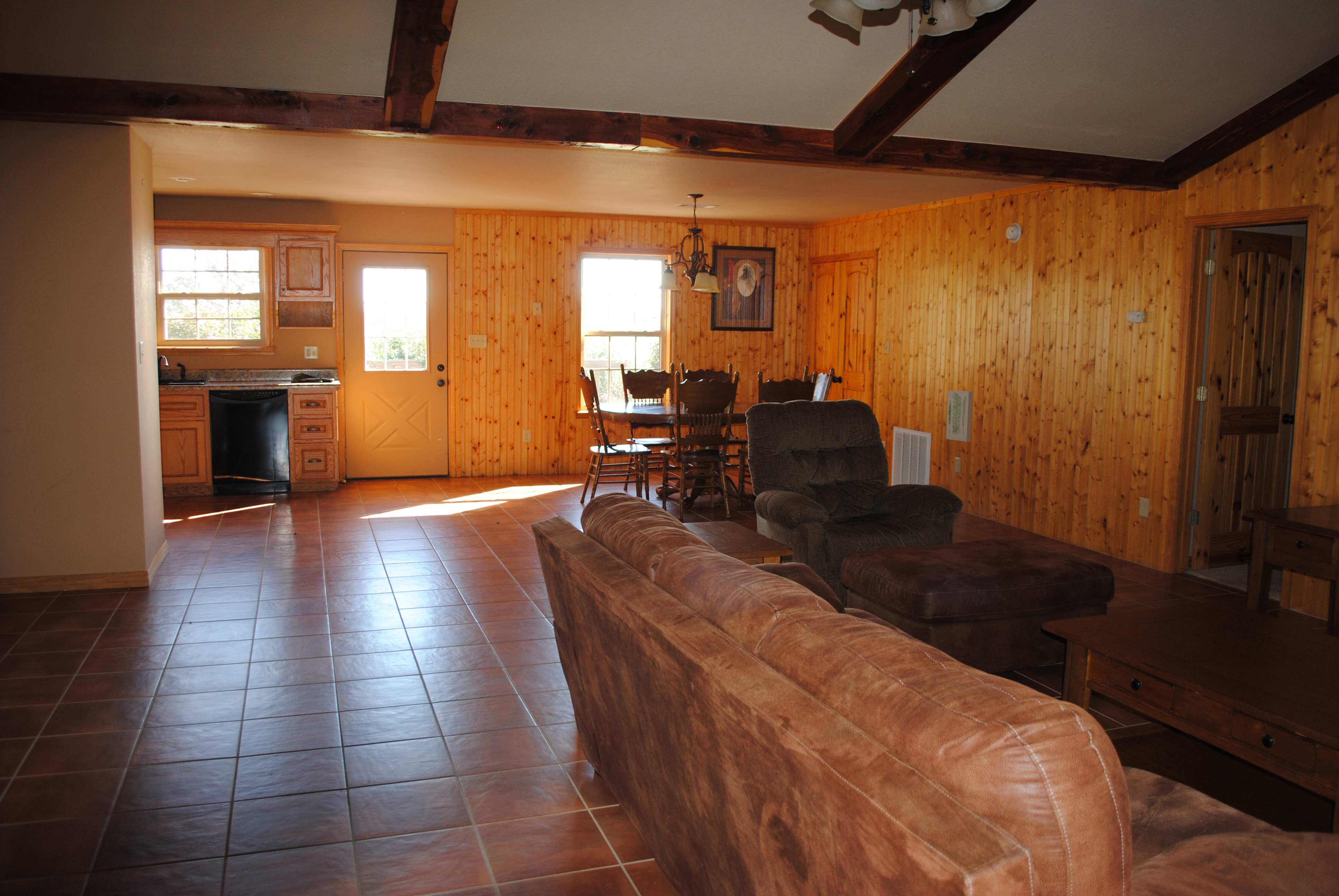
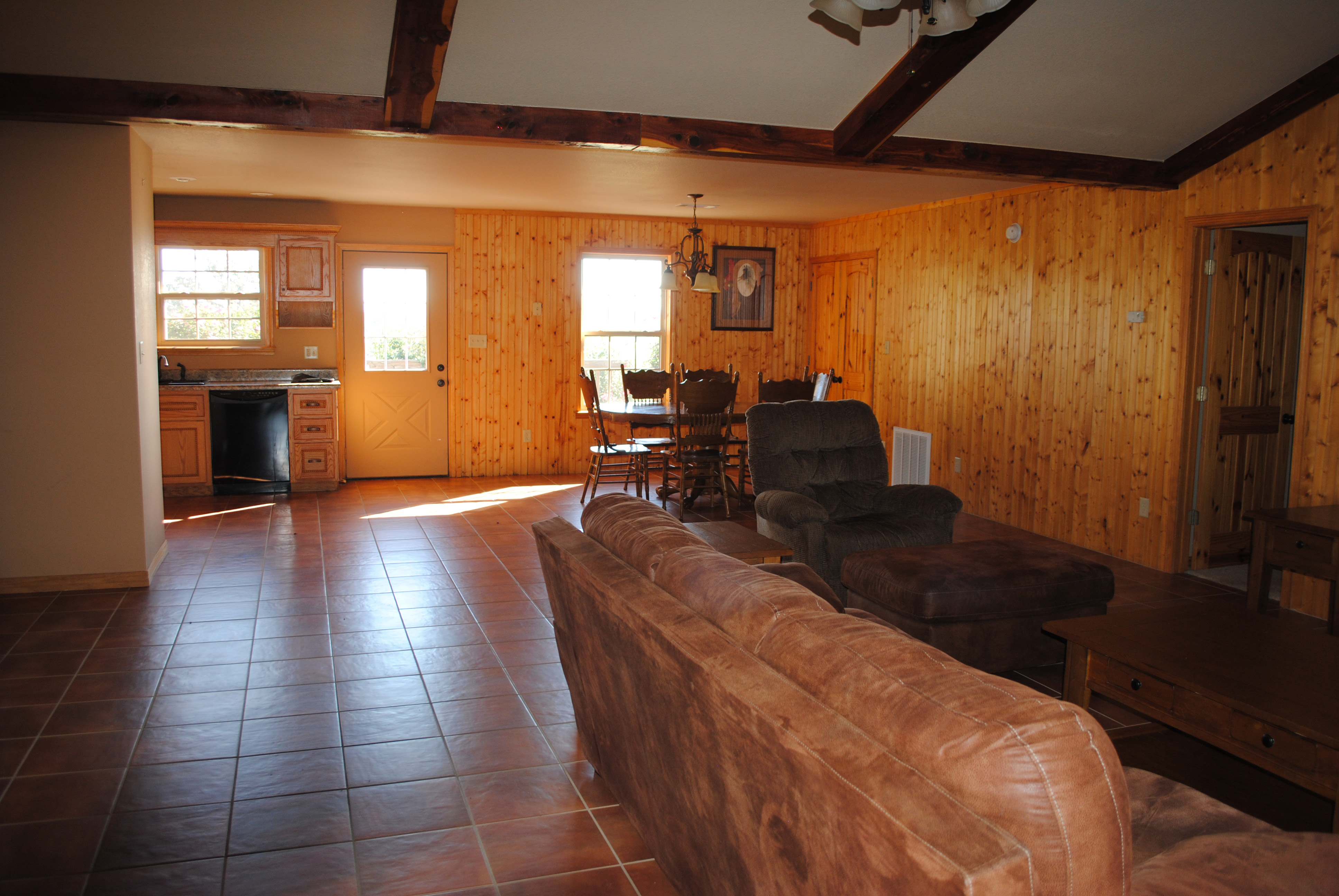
- wall art [945,390,973,442]
